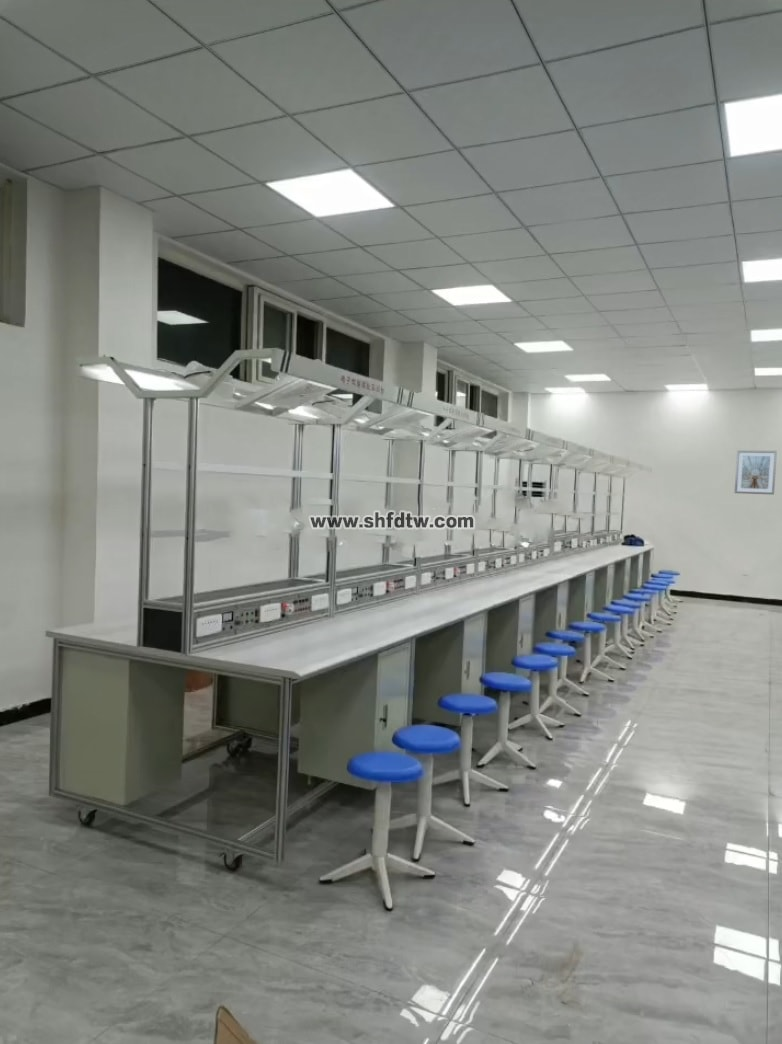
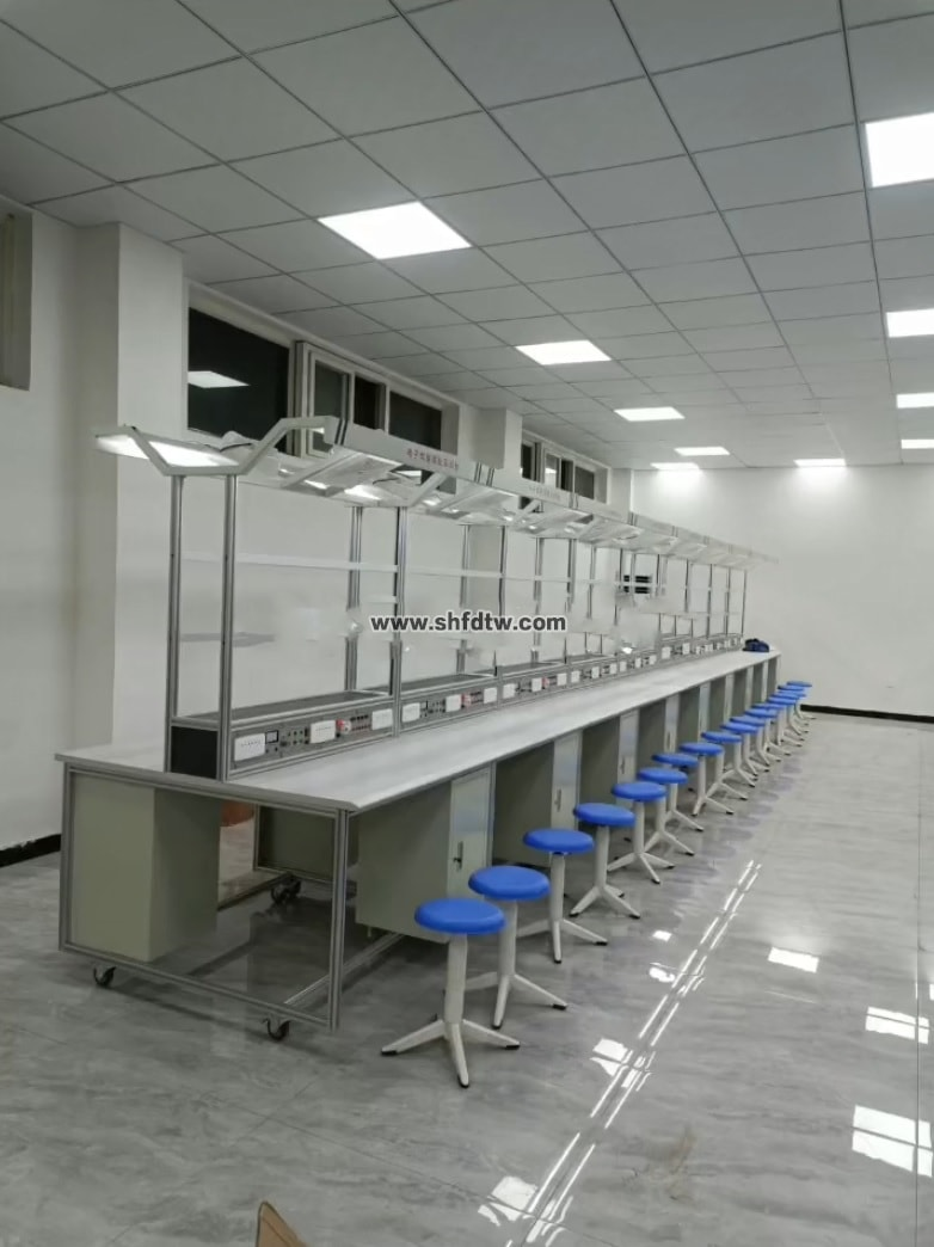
- picture frame [733,449,778,496]
